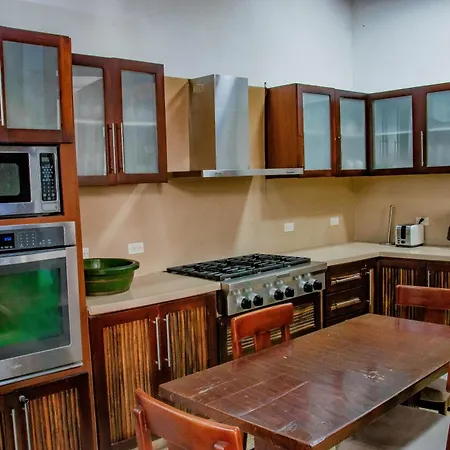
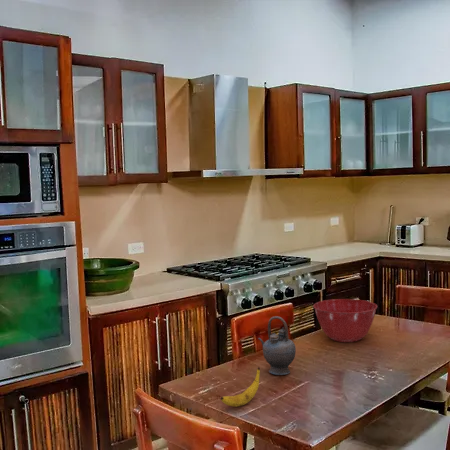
+ teapot [257,315,297,376]
+ banana [220,366,261,407]
+ mixing bowl [312,298,378,343]
